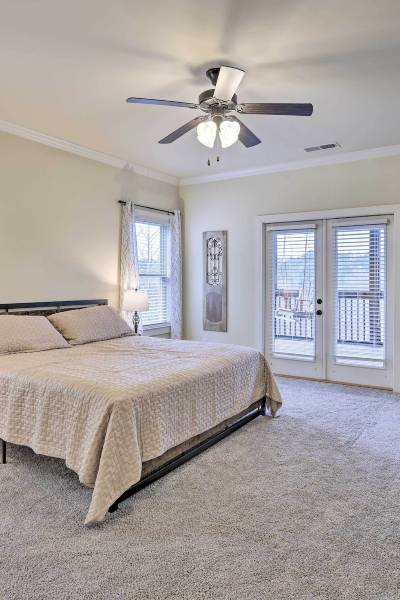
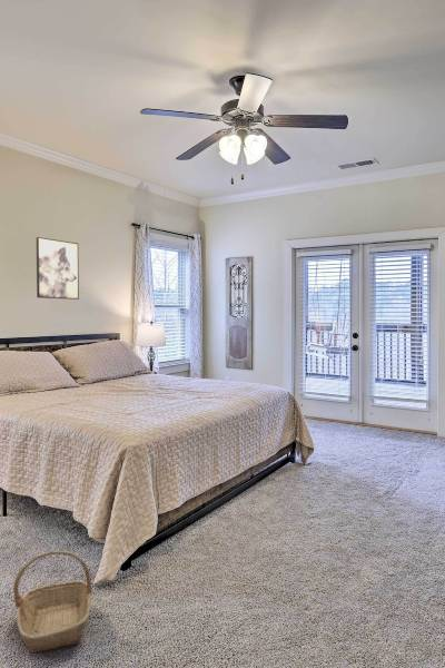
+ wall art [36,236,80,301]
+ basket [12,550,93,654]
